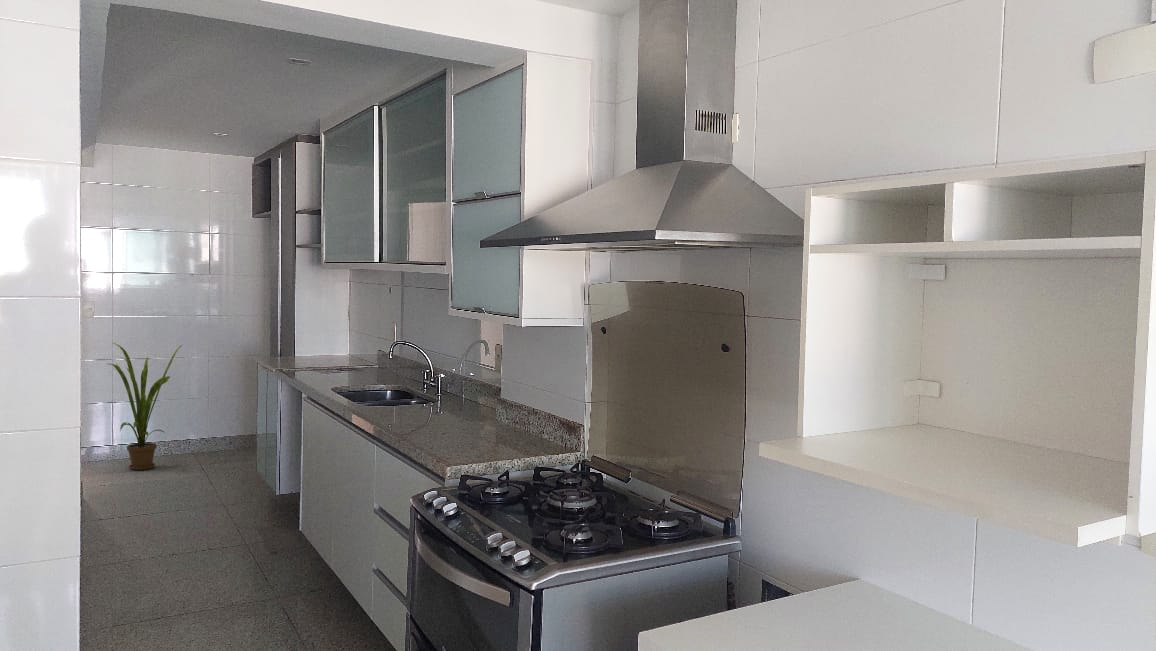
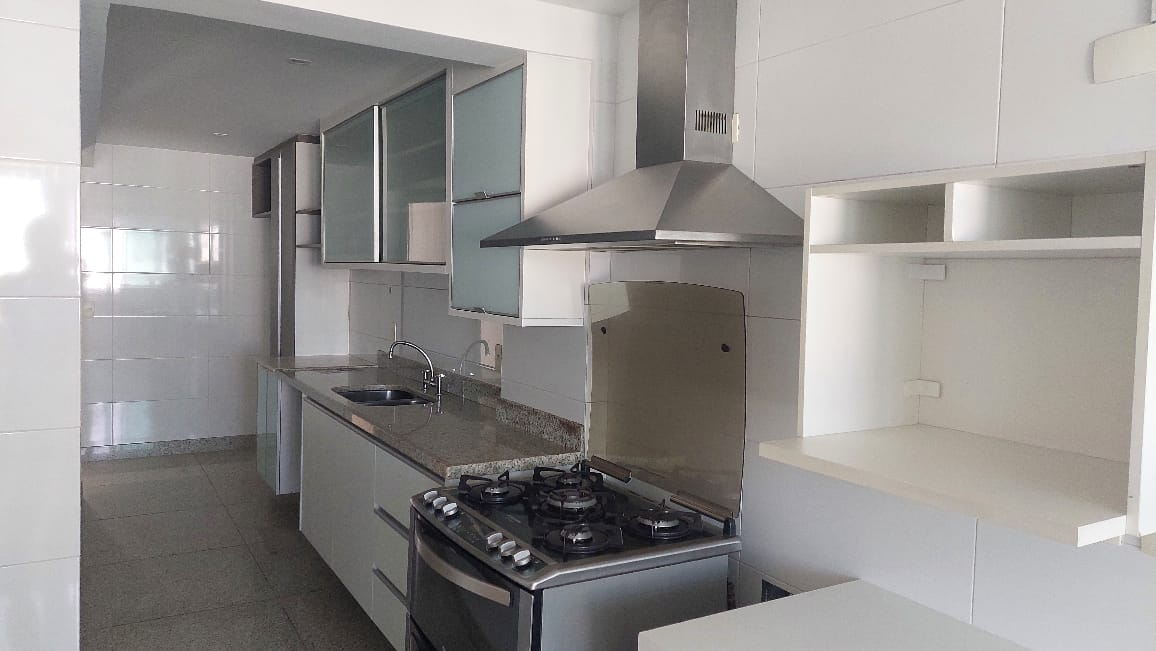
- house plant [108,342,183,471]
